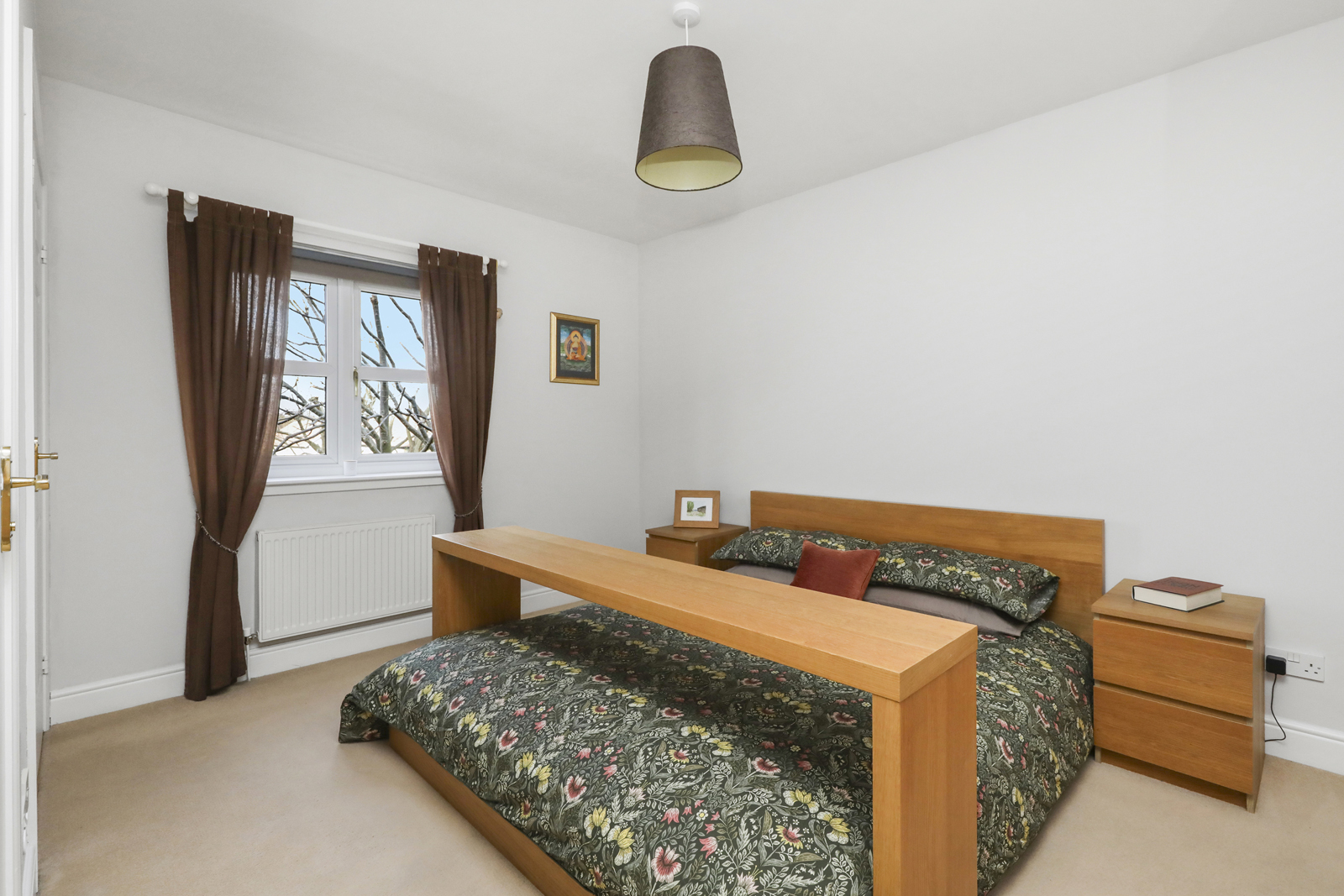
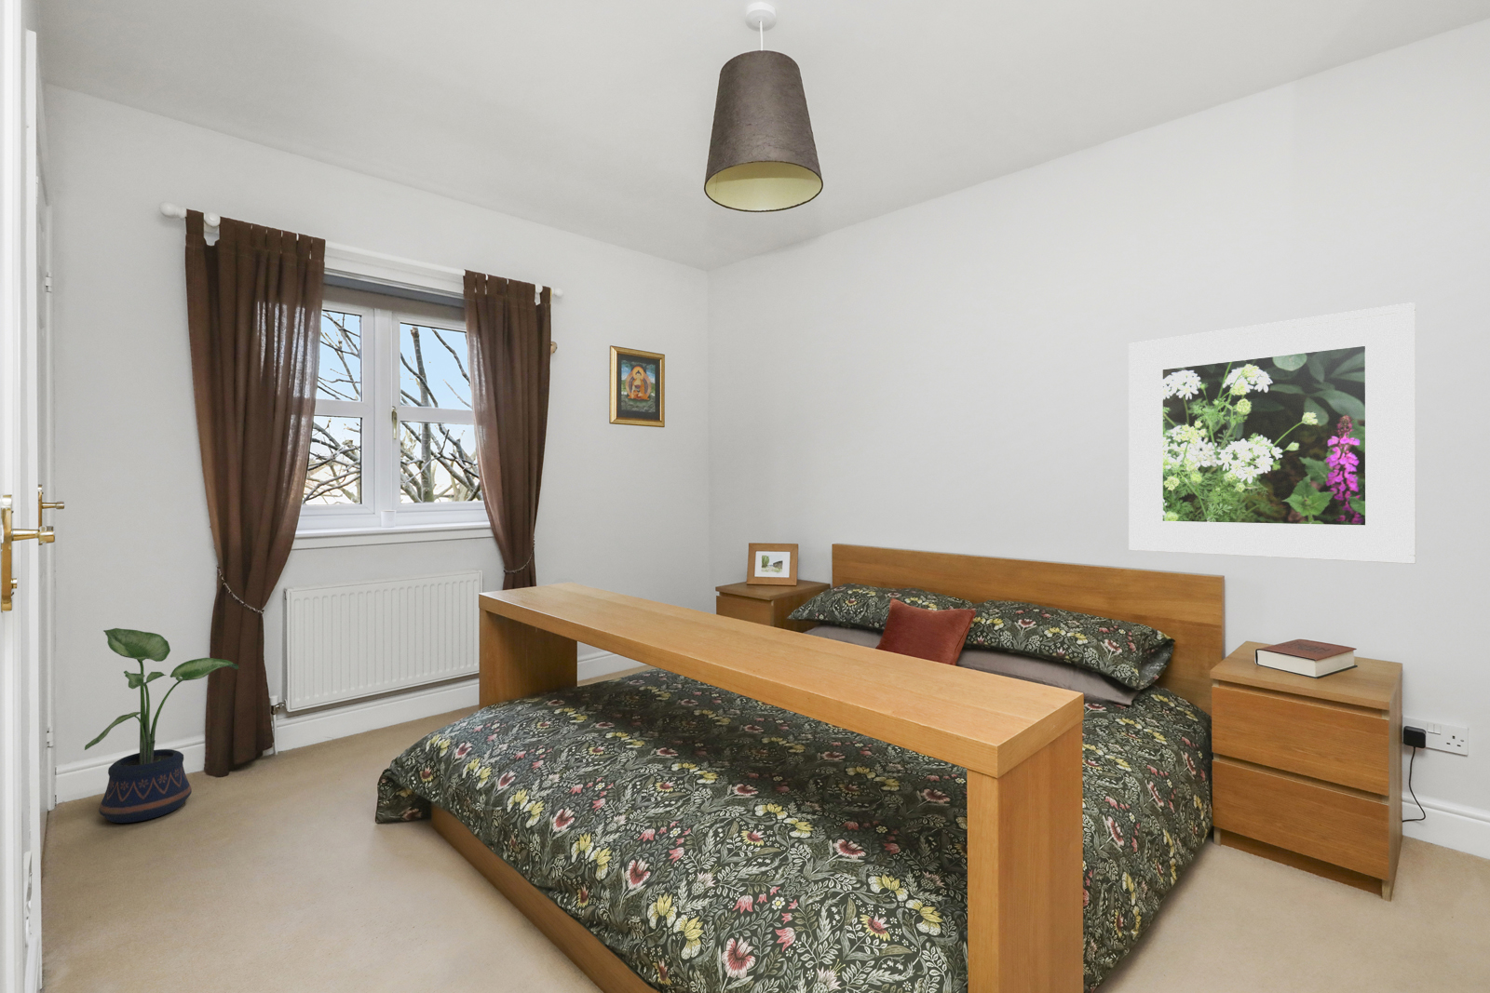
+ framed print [1127,301,1417,565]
+ potted plant [84,627,239,823]
